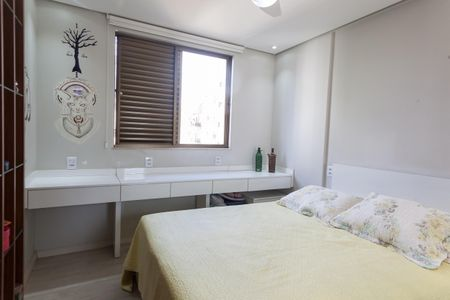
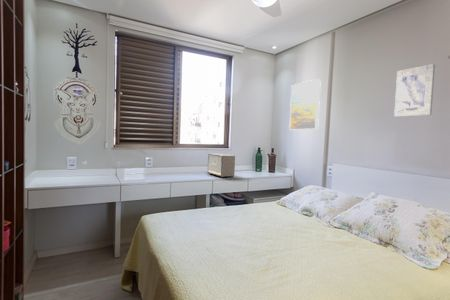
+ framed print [288,78,322,131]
+ speaker [207,153,236,178]
+ wall art [393,63,436,118]
